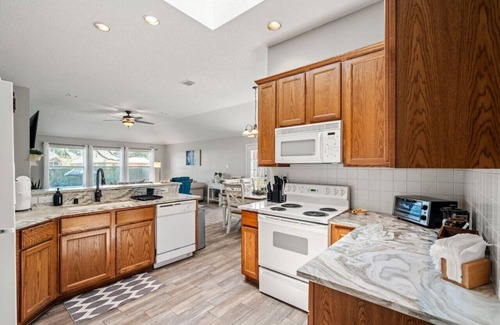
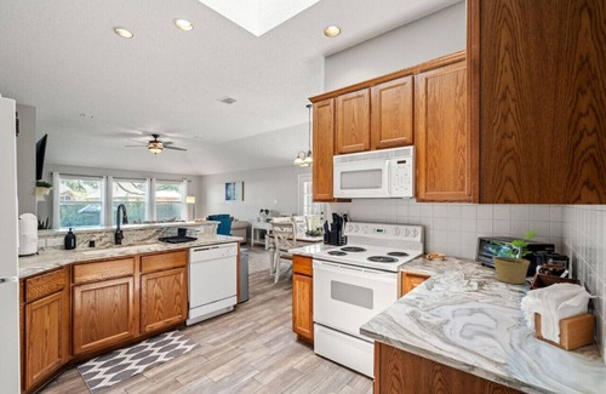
+ potted plant [487,230,537,285]
